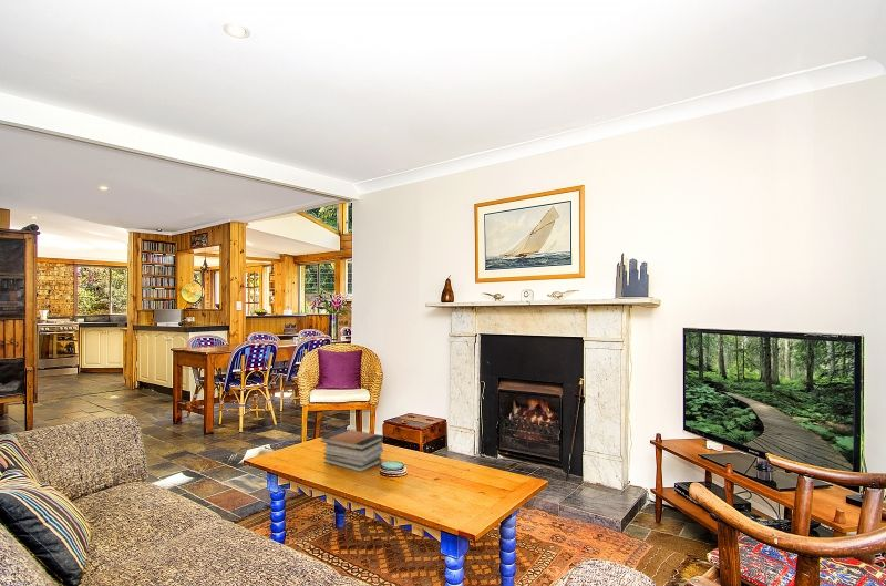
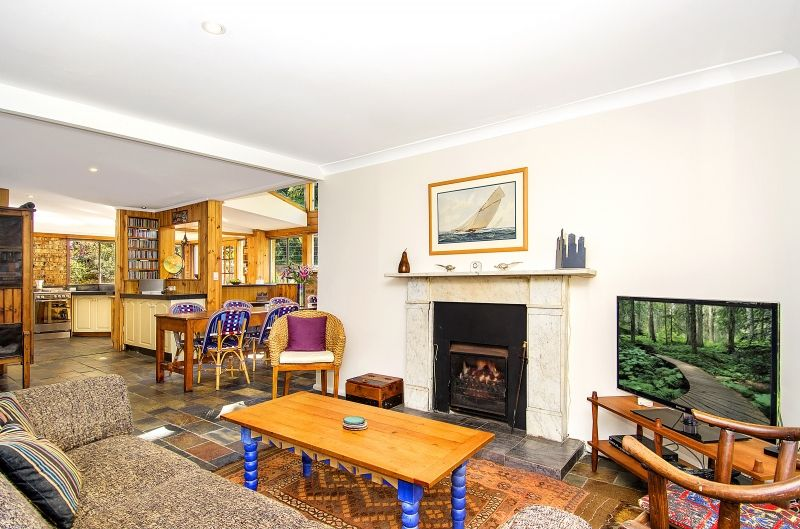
- book stack [319,428,384,473]
